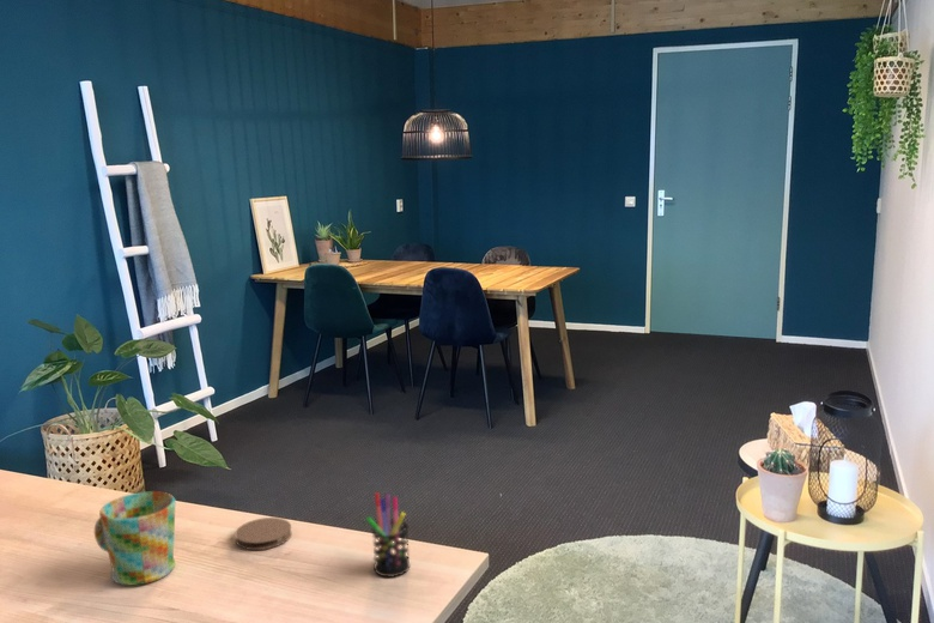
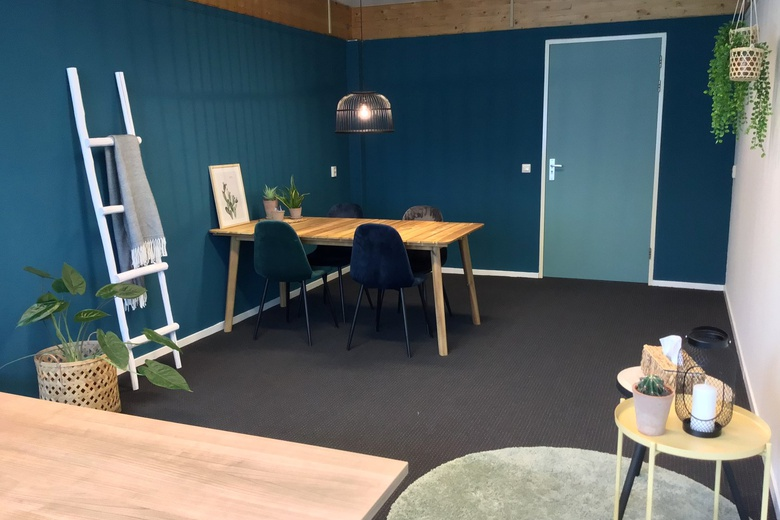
- pen holder [365,491,411,577]
- mug [93,490,177,586]
- coaster [234,516,293,551]
